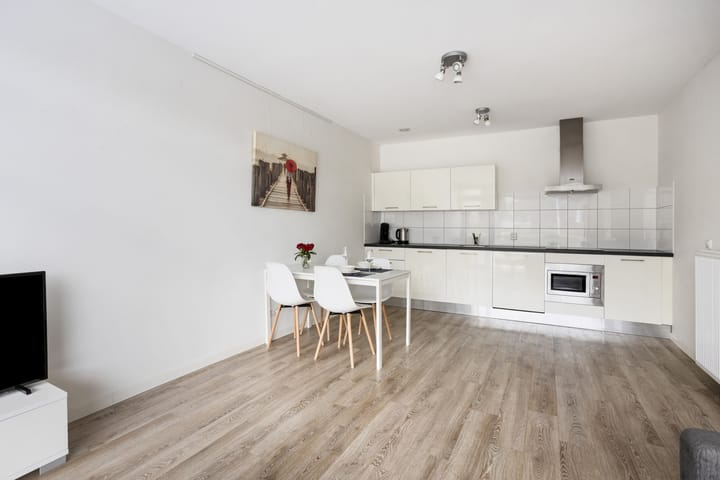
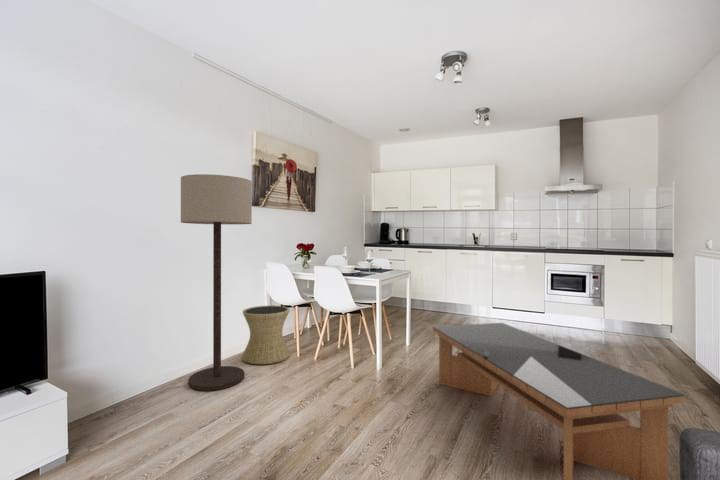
+ coffee table [432,322,686,480]
+ floor lamp [180,173,253,392]
+ side table [241,304,291,365]
